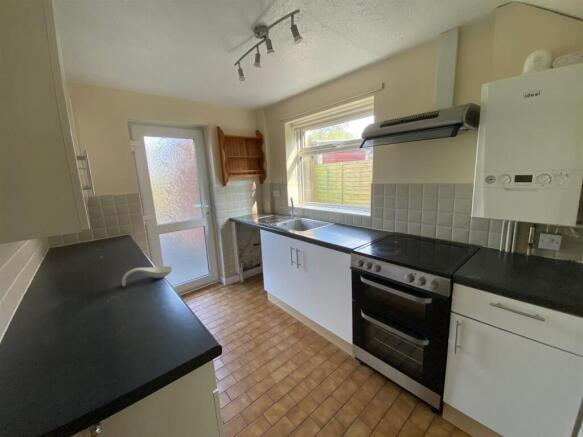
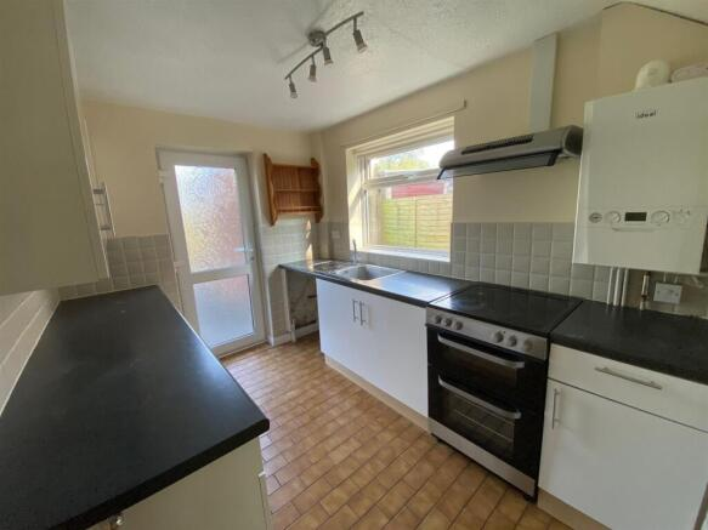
- spoon rest [121,265,174,287]
